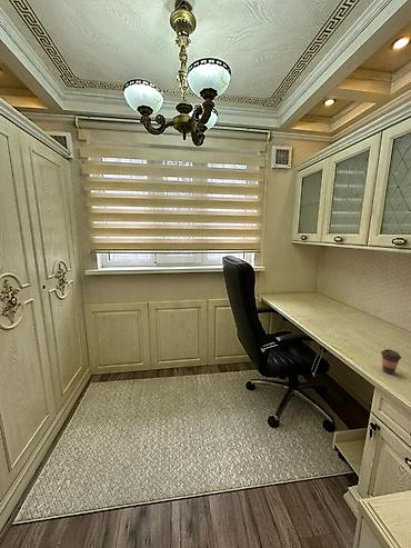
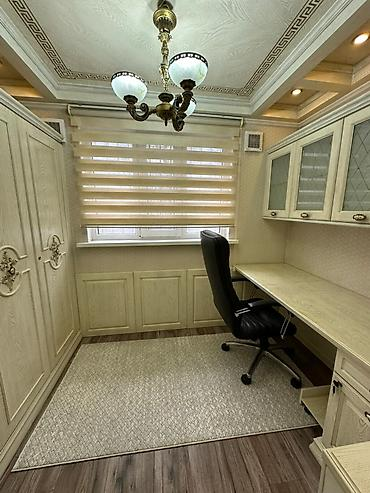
- coffee cup [380,348,402,375]
